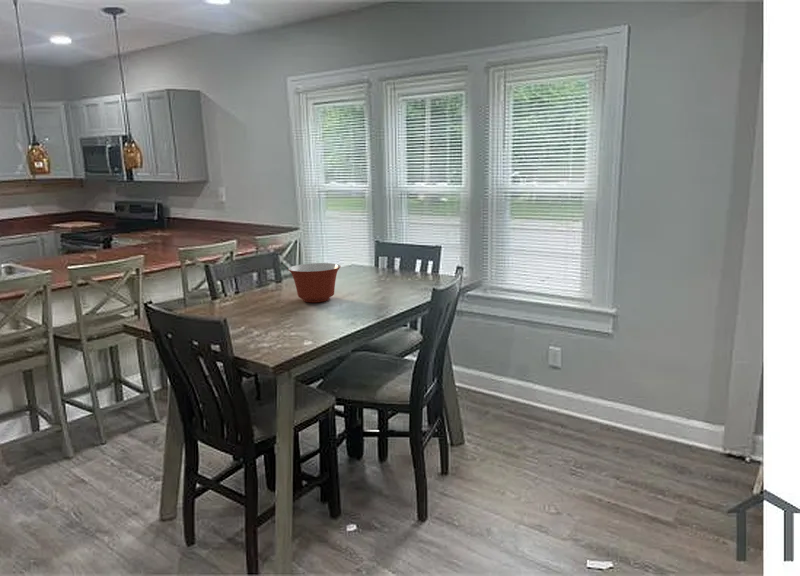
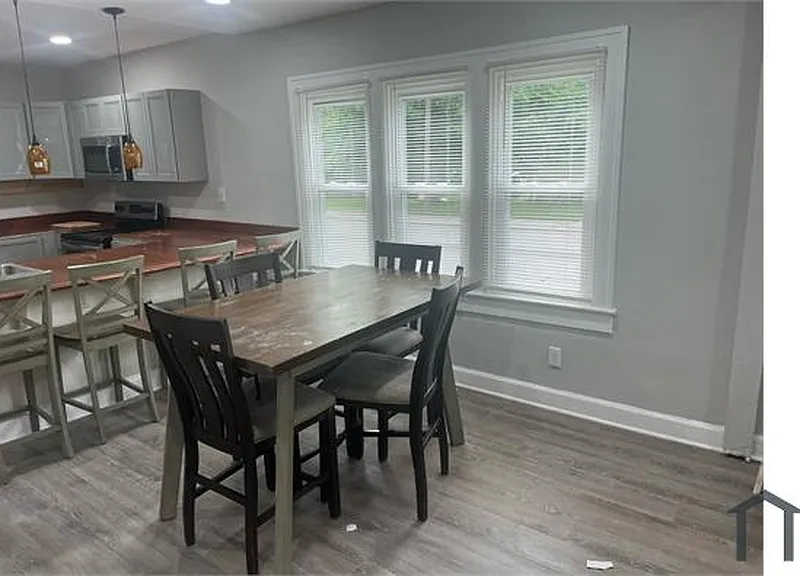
- mixing bowl [287,262,342,303]
